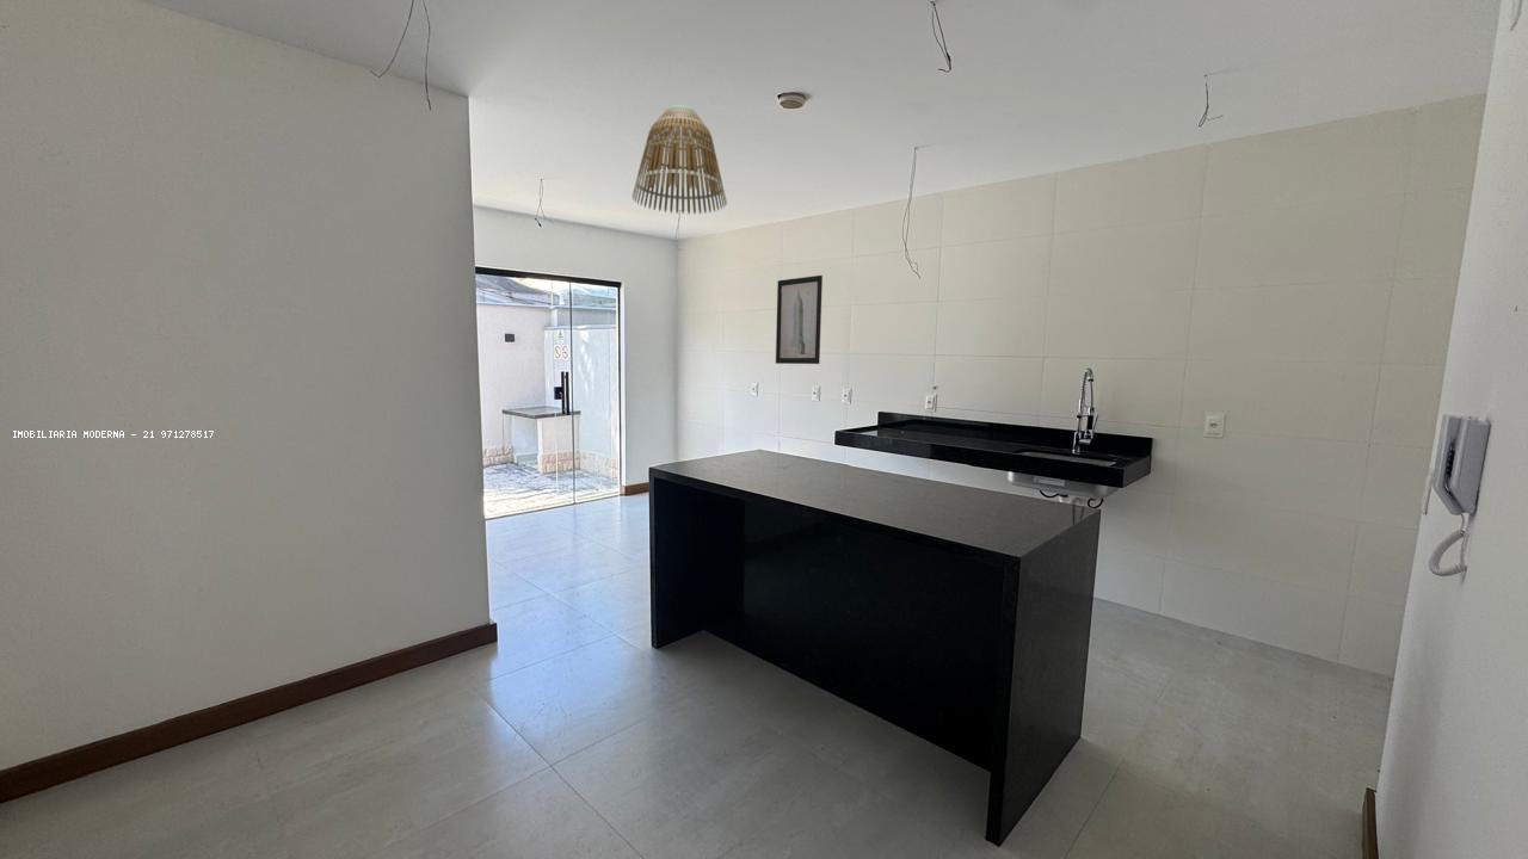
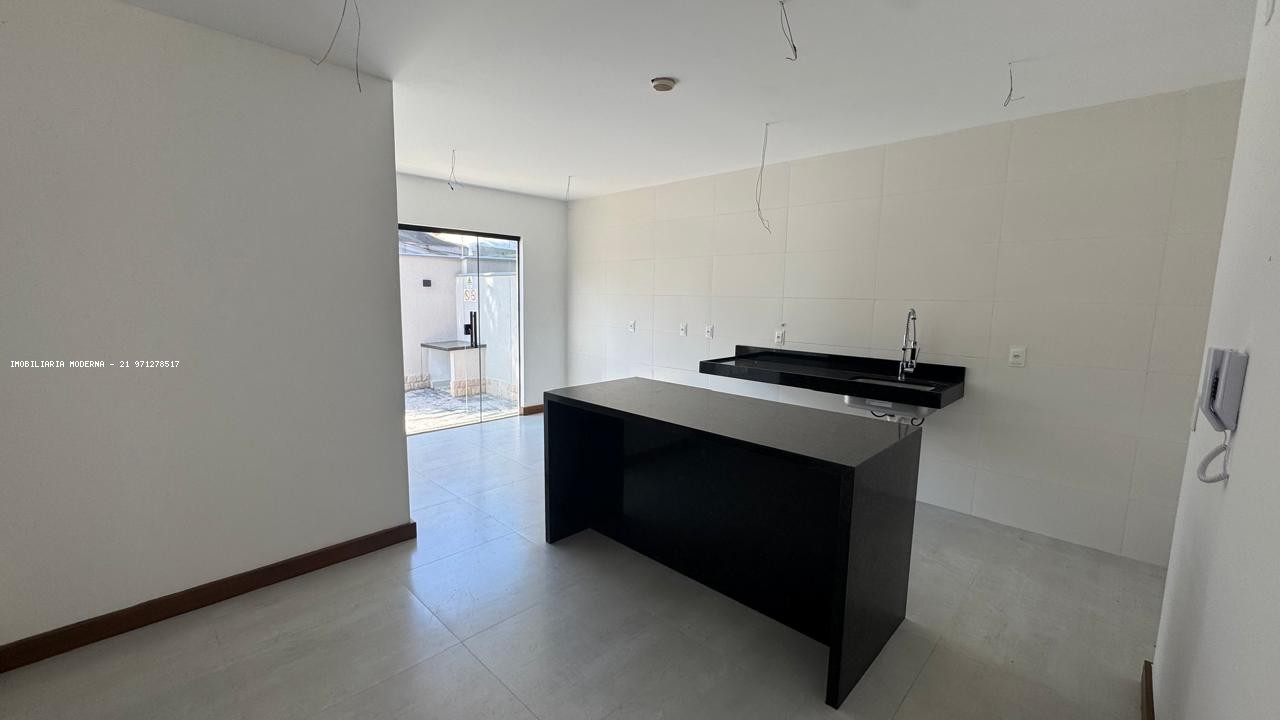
- lamp shade [630,104,728,215]
- wall art [775,274,824,365]
